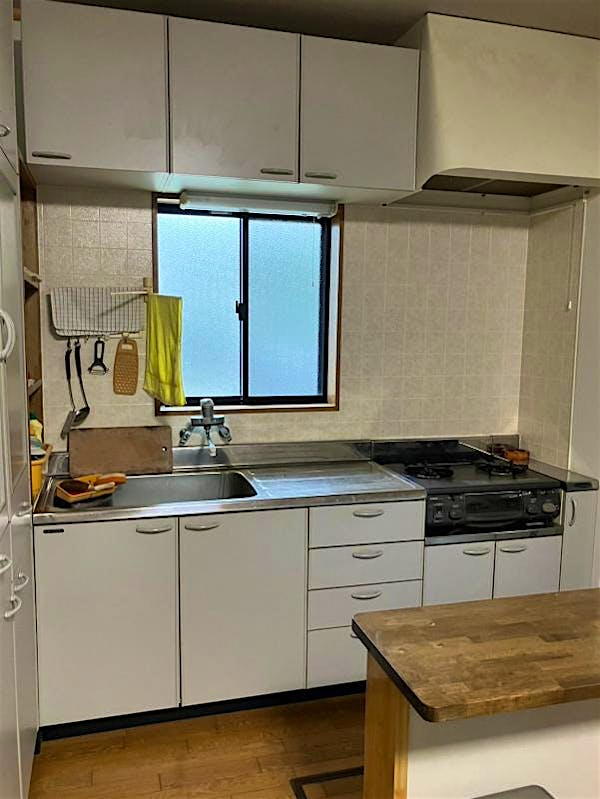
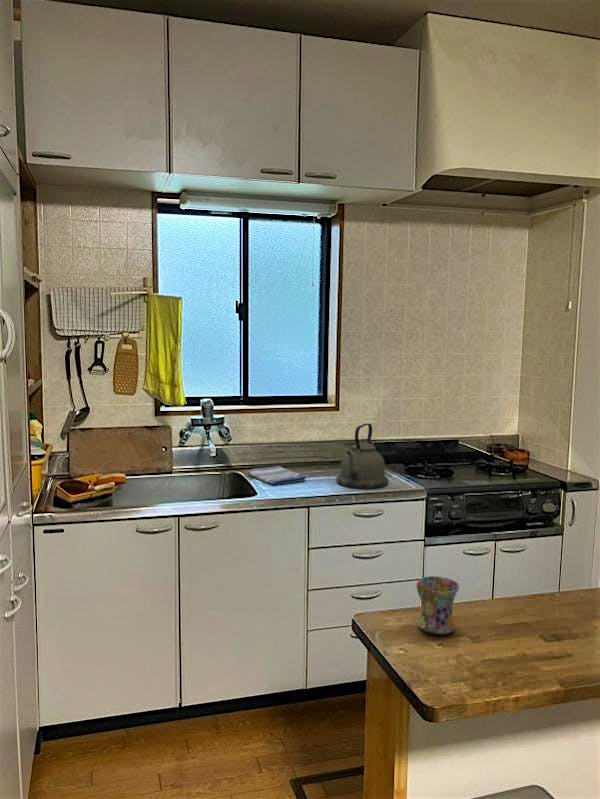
+ kettle [336,422,389,490]
+ dish towel [247,465,307,486]
+ mug [416,575,460,635]
